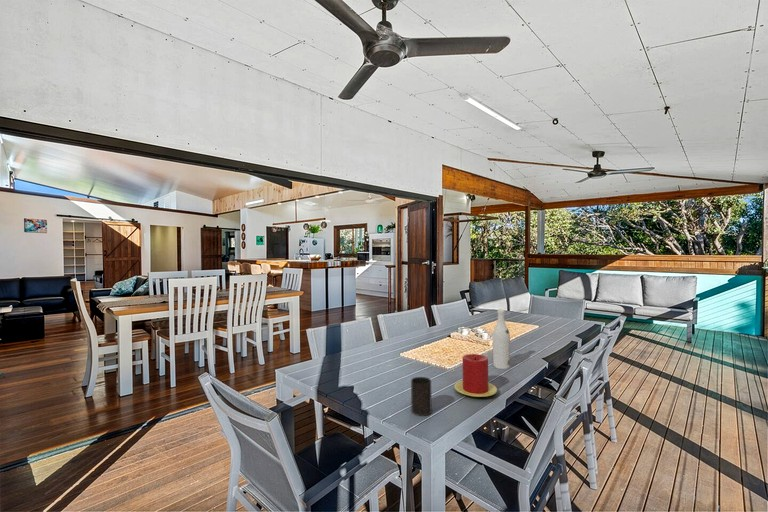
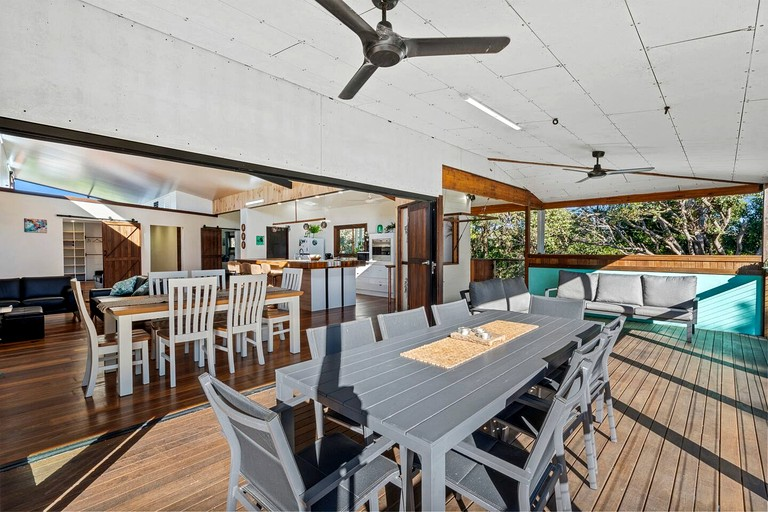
- candle [453,353,498,398]
- cup [410,376,433,417]
- wine bottle [492,308,511,370]
